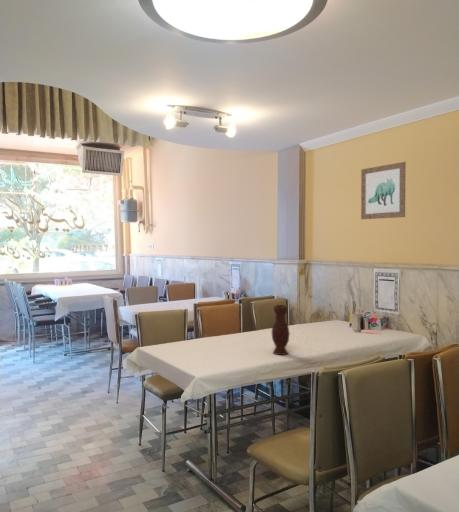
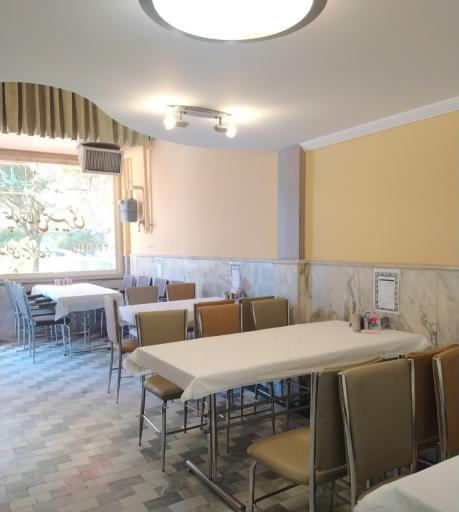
- wall art [360,161,407,220]
- vase [270,304,291,356]
